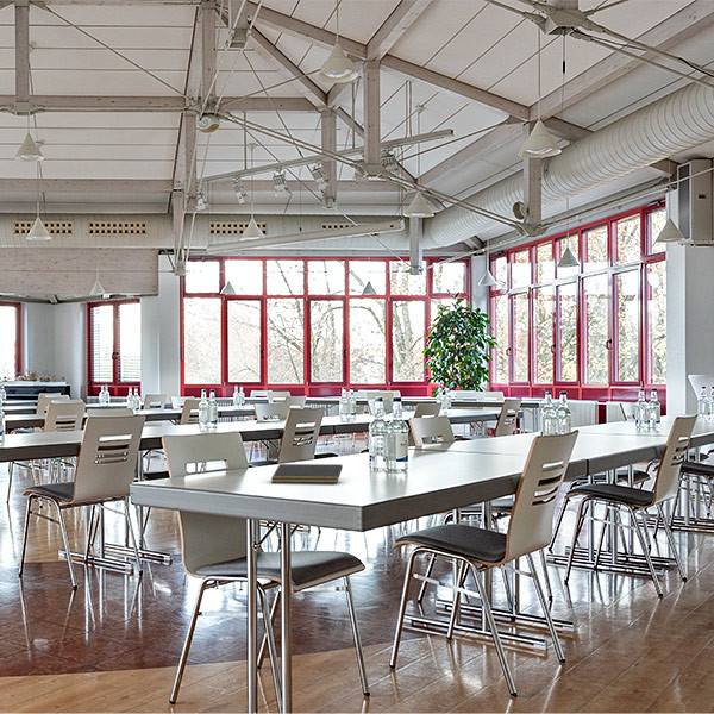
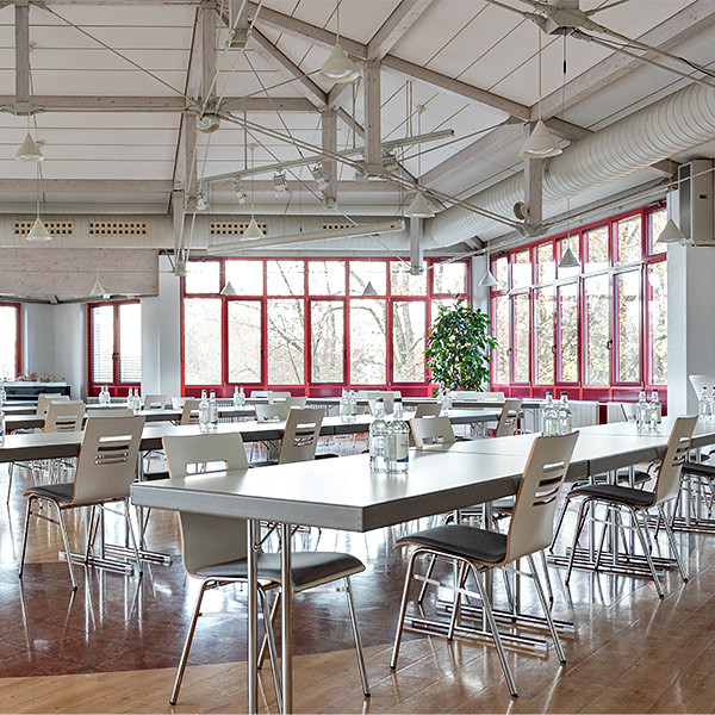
- notepad [270,463,344,484]
